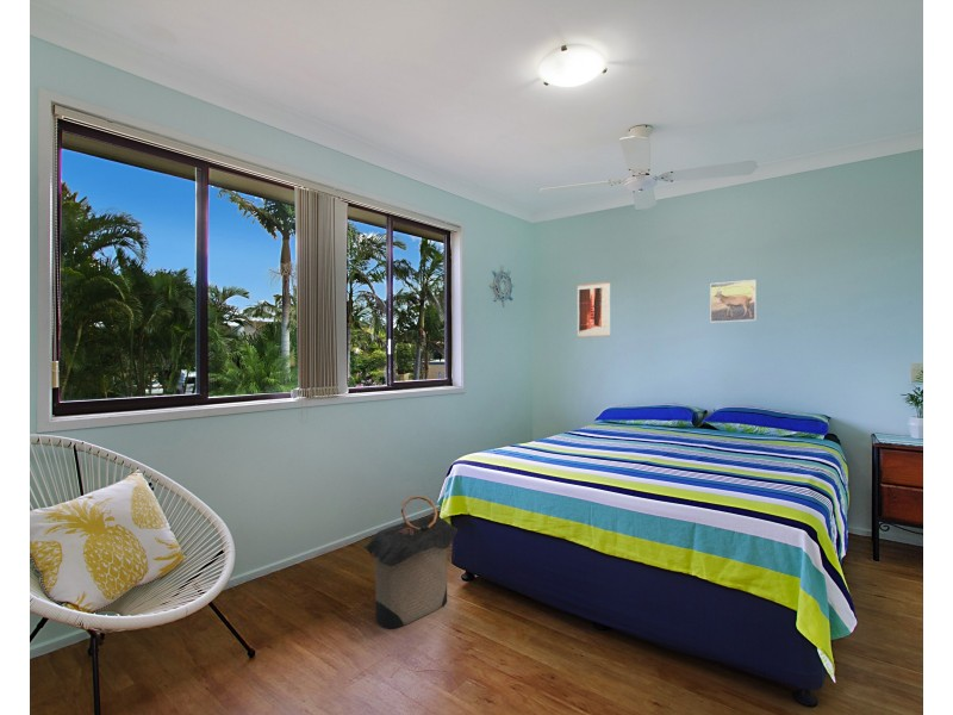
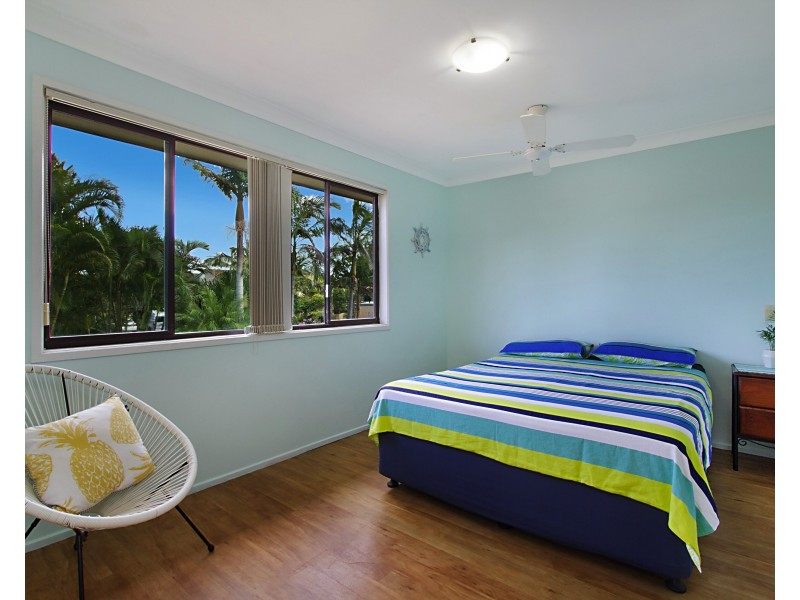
- wall art [577,281,611,338]
- laundry hamper [362,495,459,630]
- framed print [709,279,758,323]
